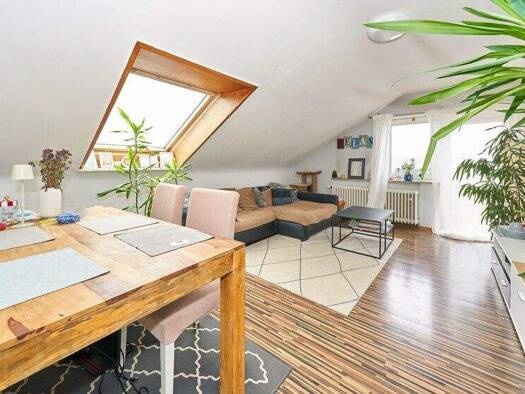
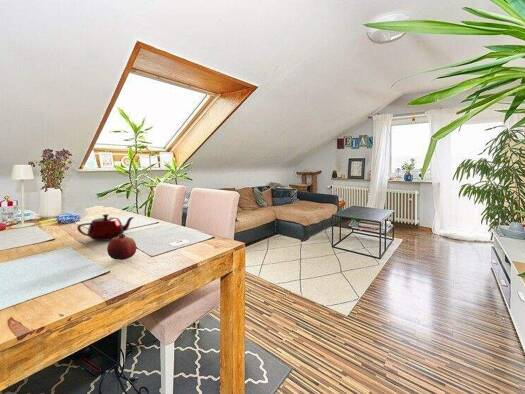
+ teapot [76,213,135,242]
+ fruit [106,233,137,261]
